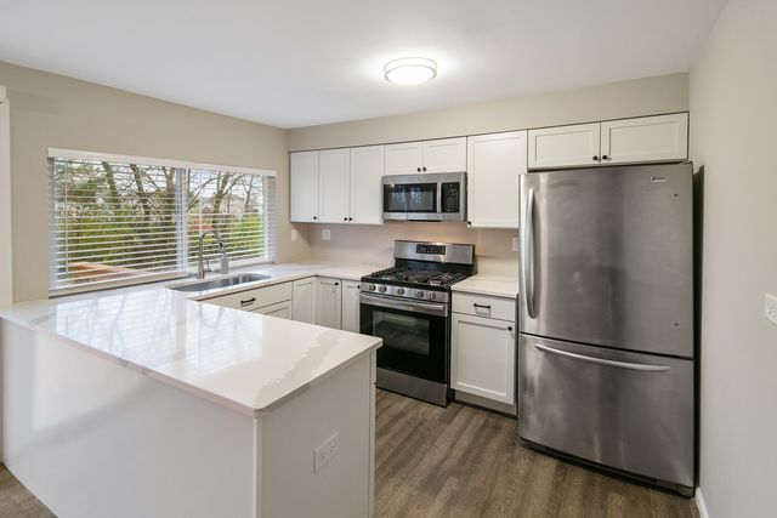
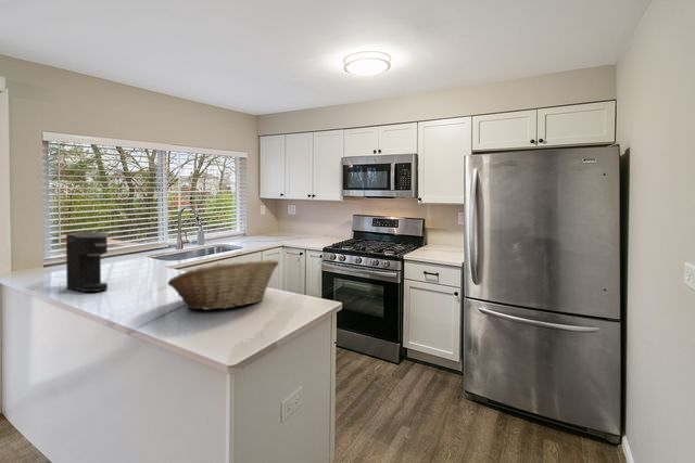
+ fruit basket [167,258,280,311]
+ coffee maker [65,231,110,293]
